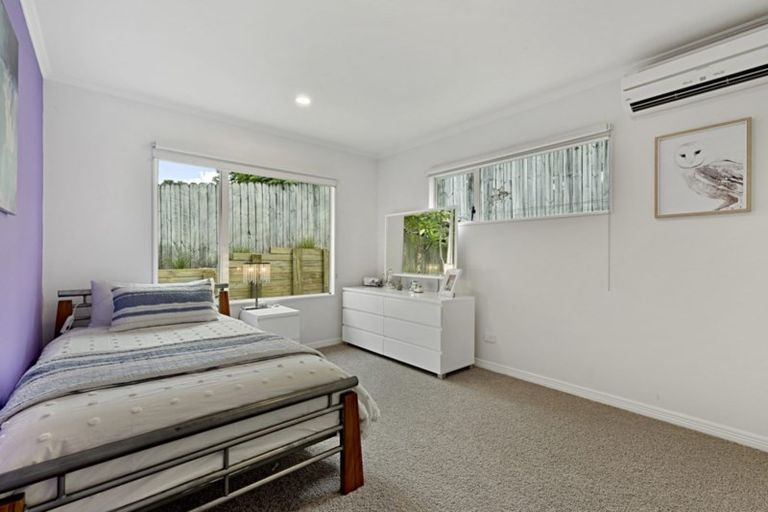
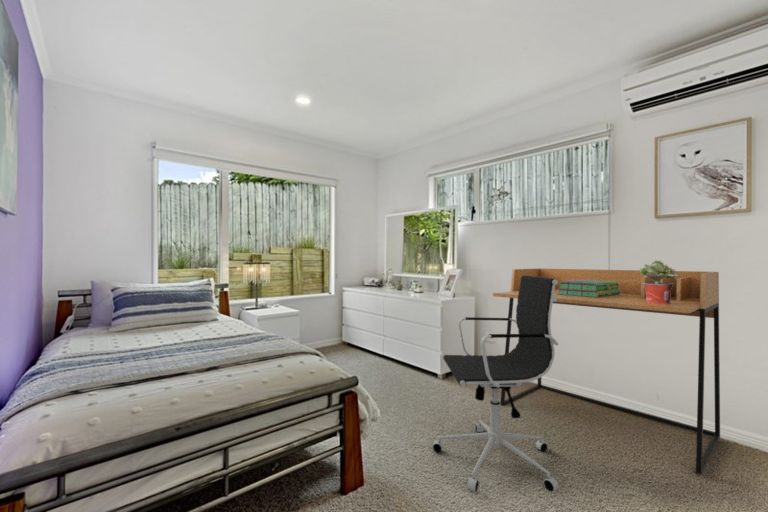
+ office chair [431,275,559,493]
+ potted plant [639,260,679,304]
+ desk [492,267,721,475]
+ stack of books [558,280,620,297]
